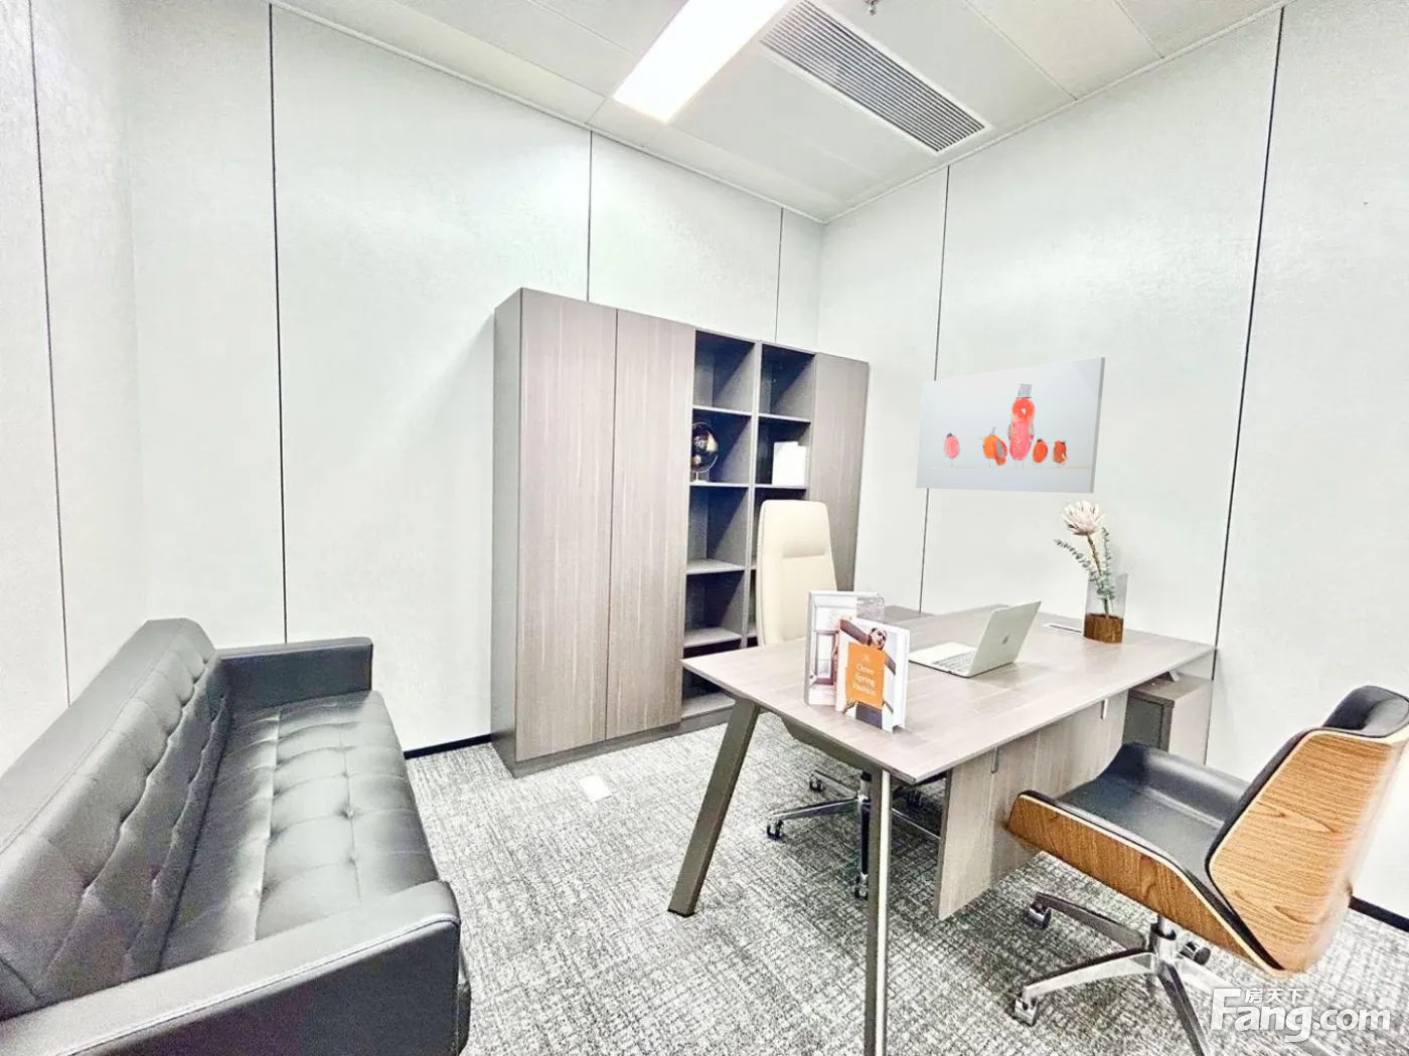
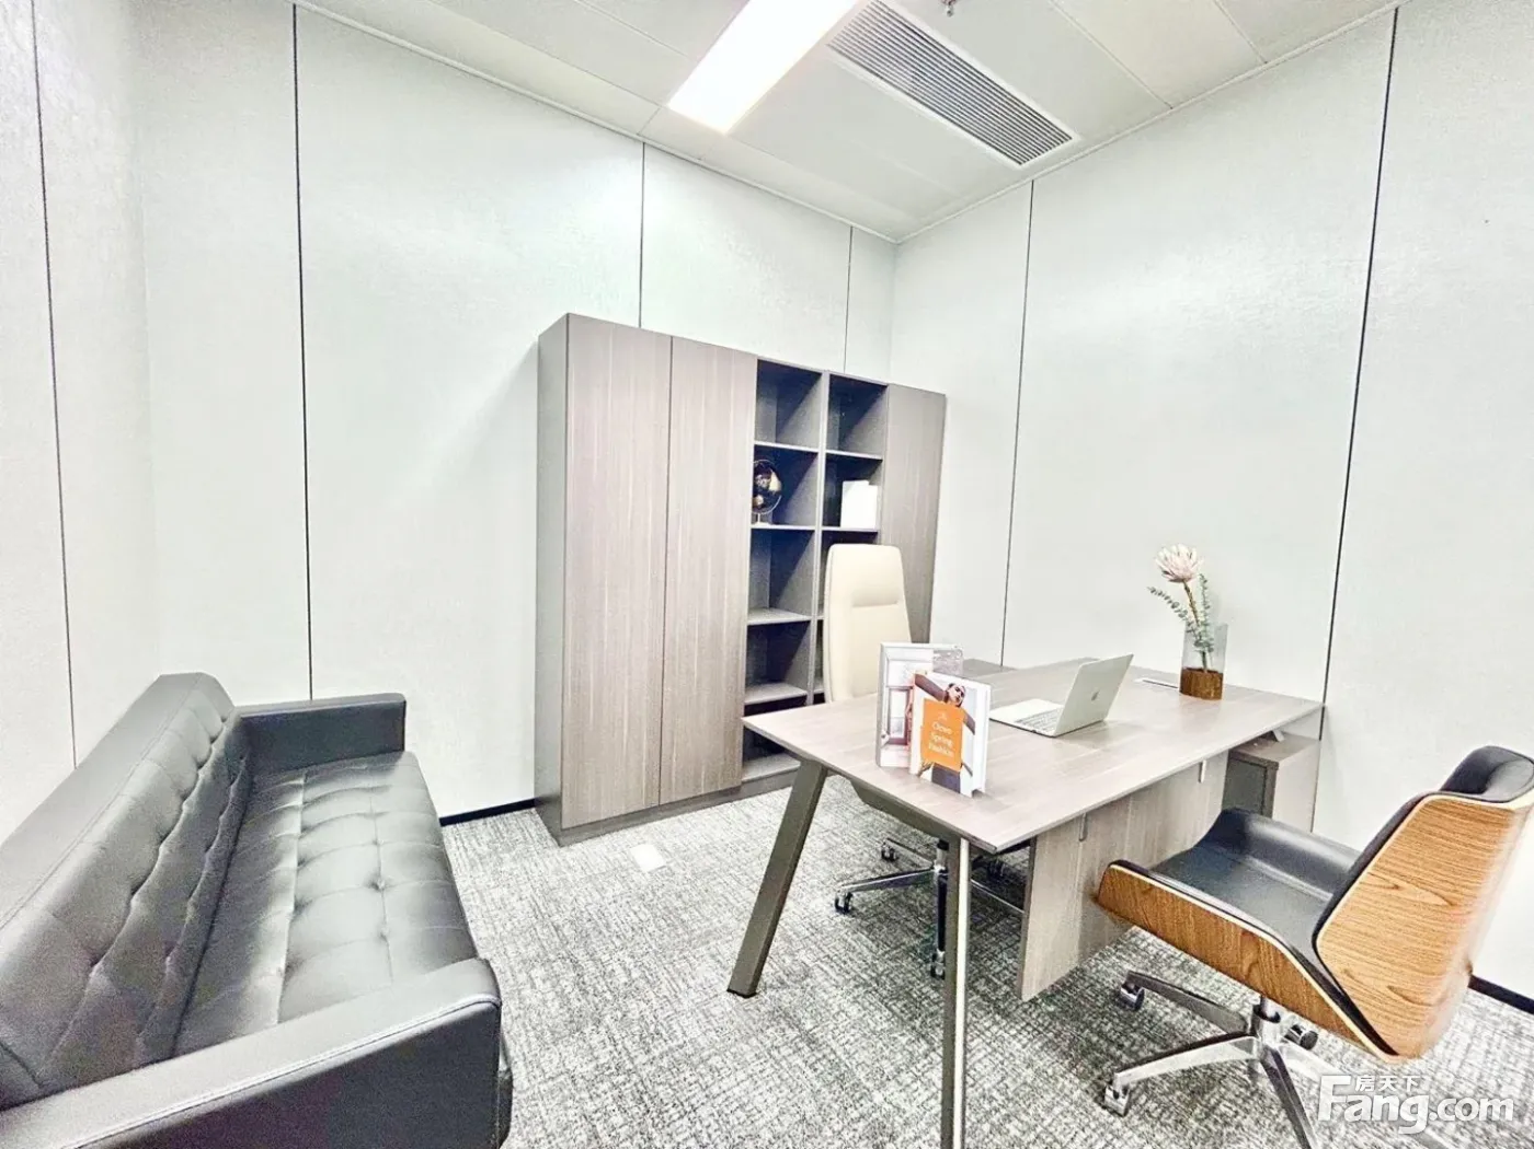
- wall art [915,356,1106,494]
